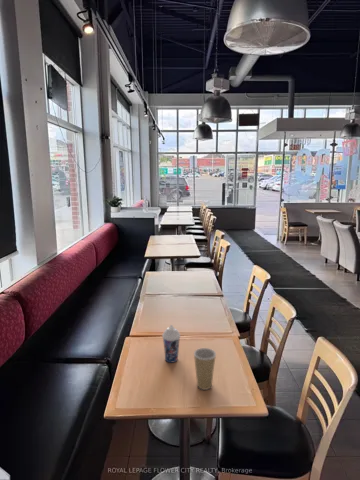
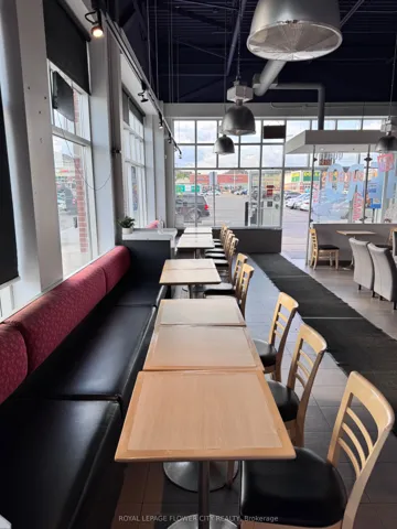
- beverage cup [161,324,181,363]
- paper cup [193,347,217,391]
